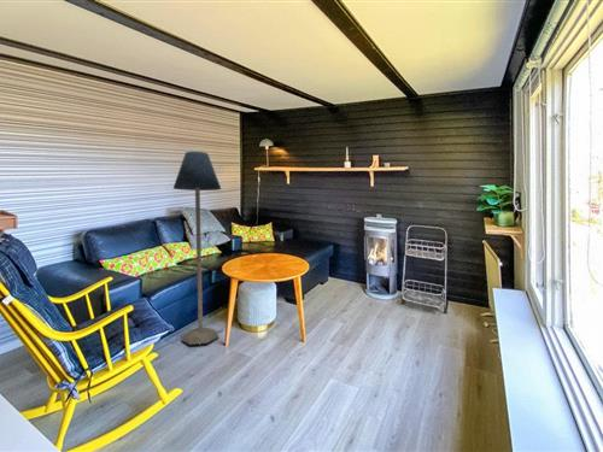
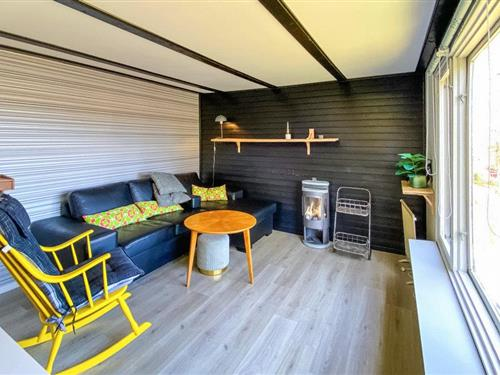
- floor lamp [172,151,222,346]
